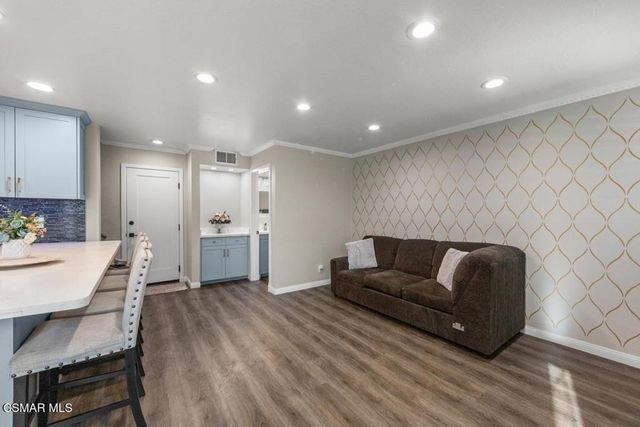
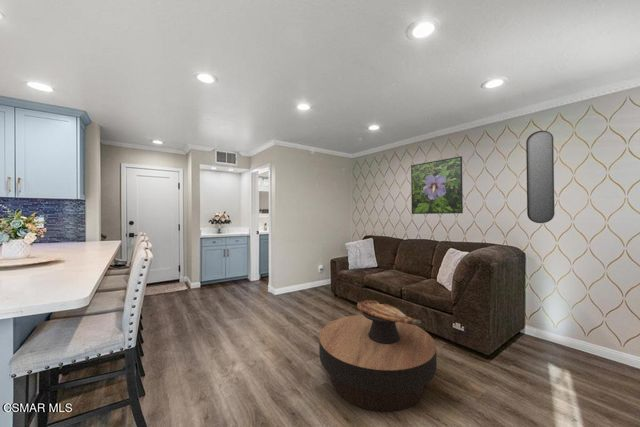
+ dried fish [356,299,422,344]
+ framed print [410,155,464,215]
+ coffee table [318,314,438,413]
+ home mirror [525,130,556,224]
